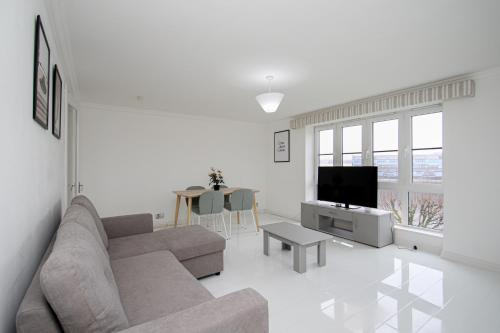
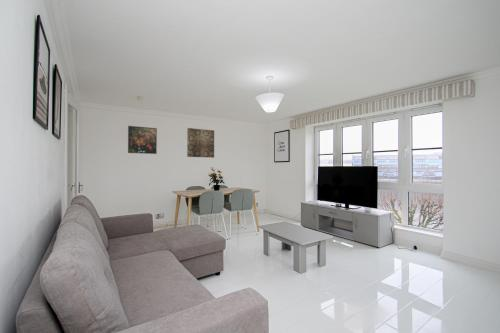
+ wall art [186,127,215,159]
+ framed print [127,125,158,155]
